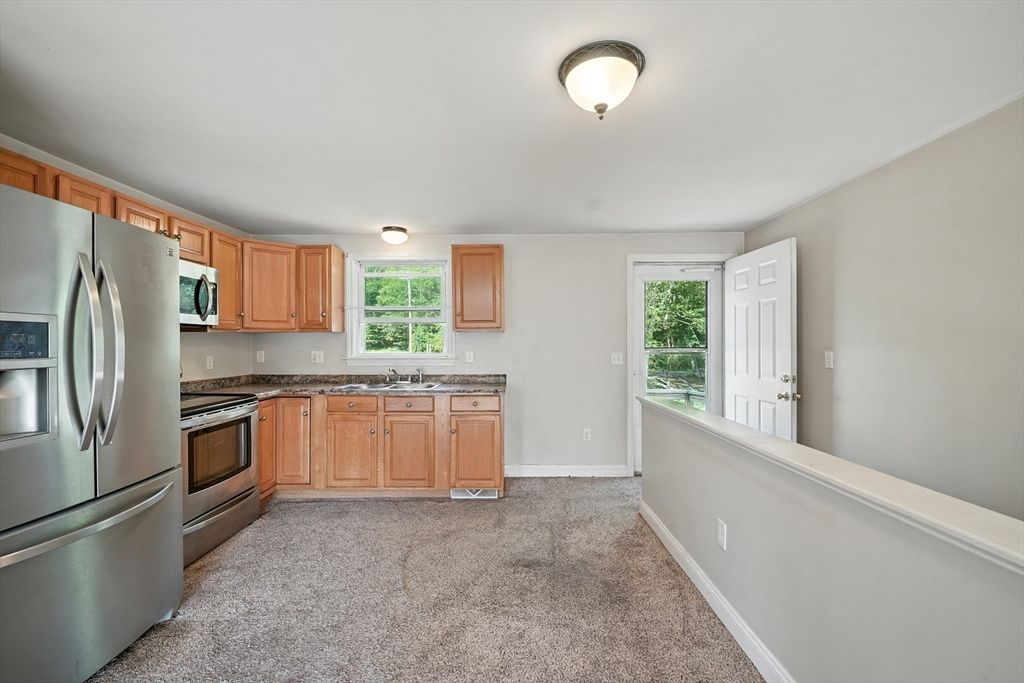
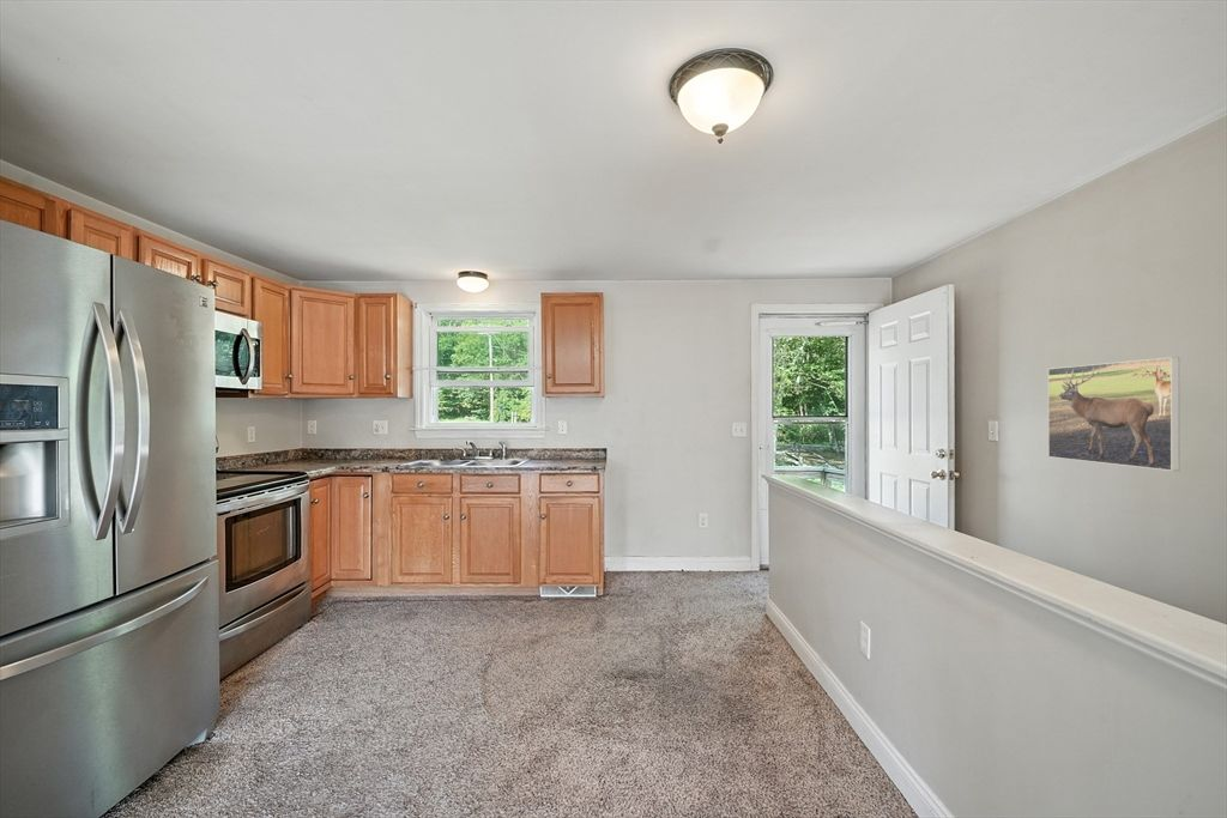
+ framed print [1047,356,1180,472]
